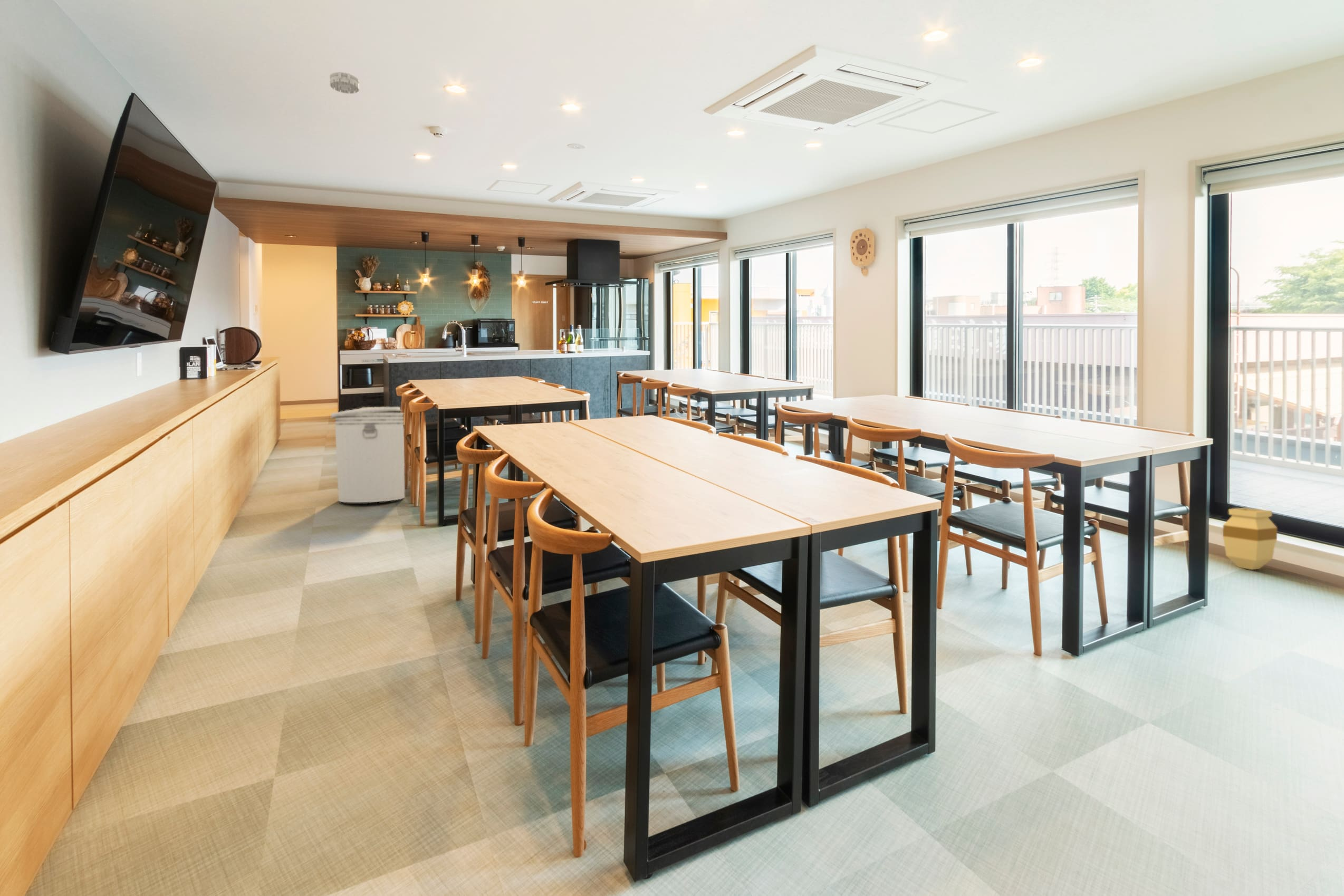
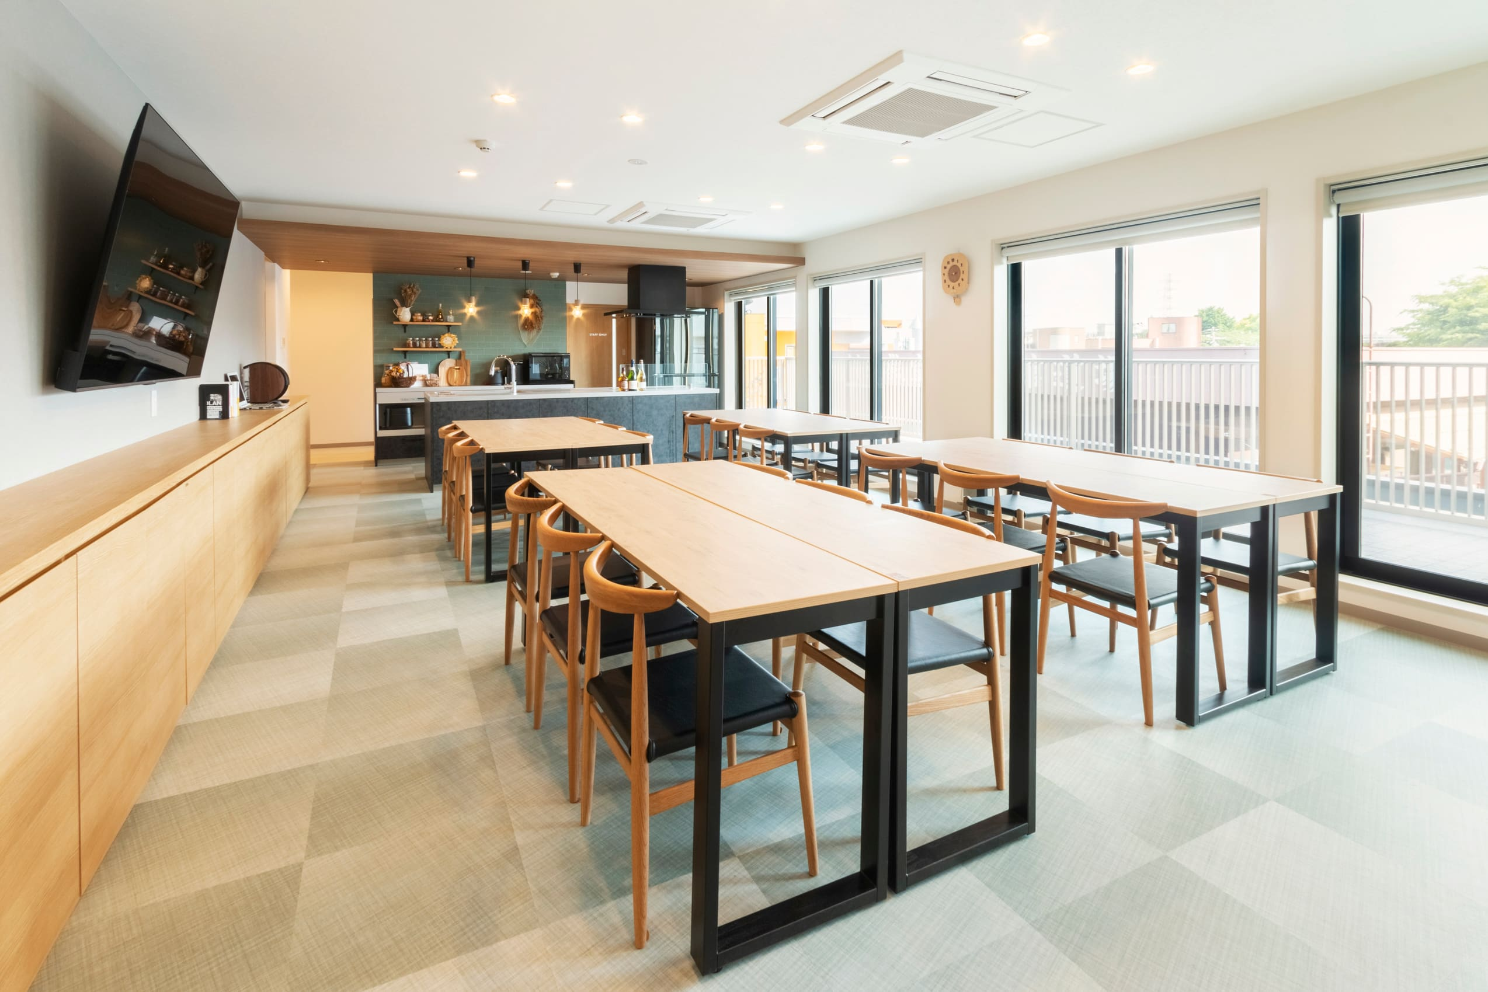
- smoke detector [329,71,360,94]
- vase [1222,507,1278,570]
- can [330,406,405,503]
